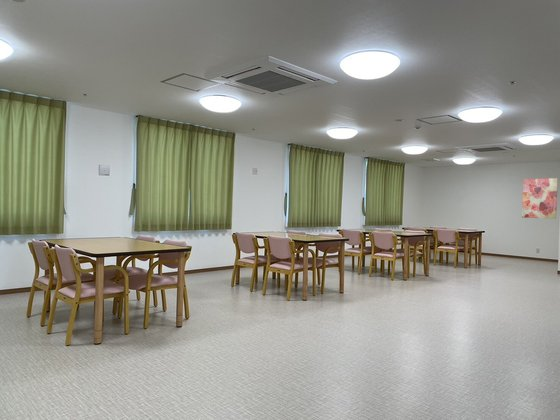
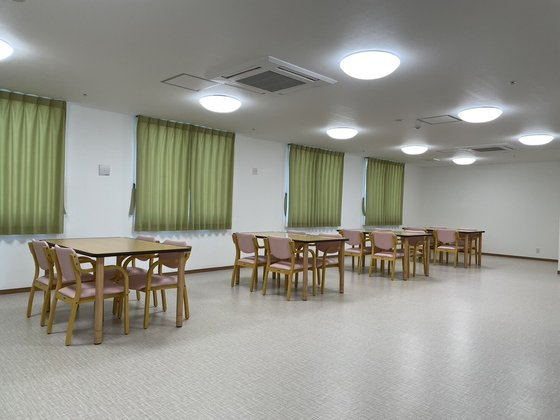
- wall art [521,177,559,220]
